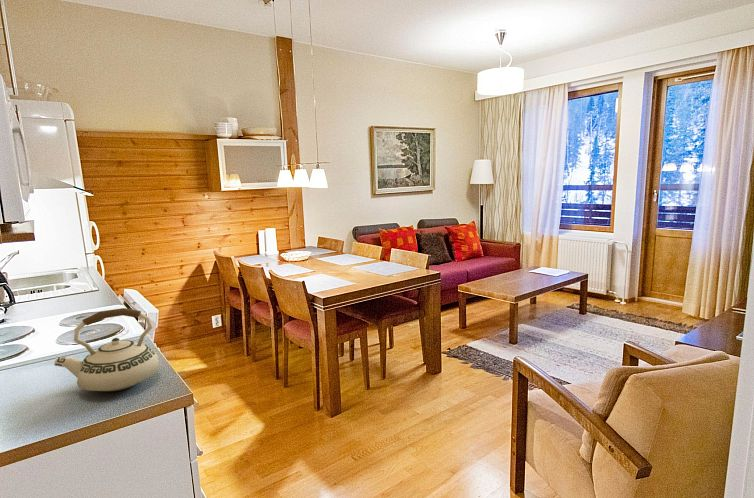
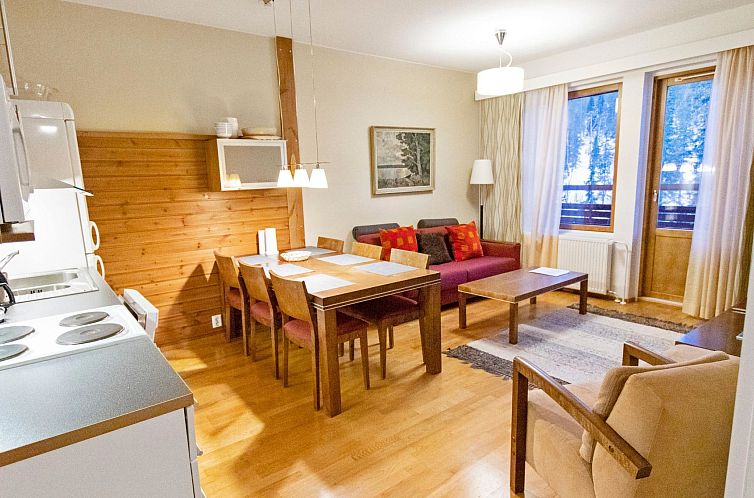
- teakettle [53,307,161,392]
